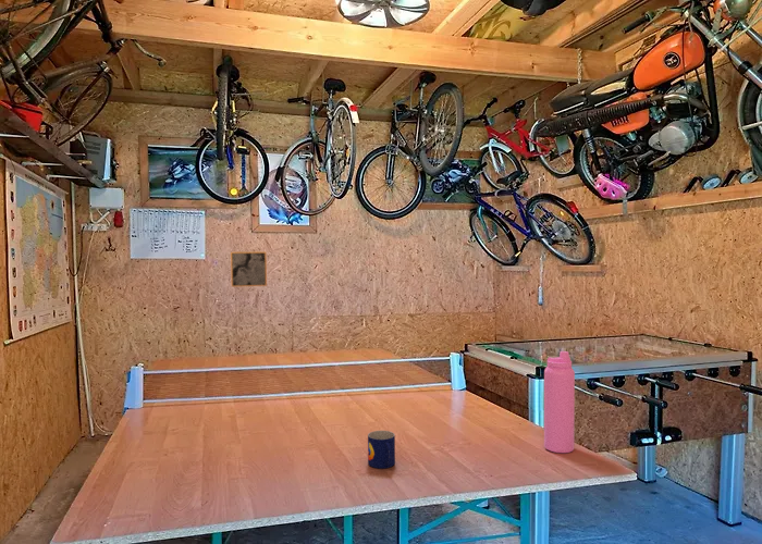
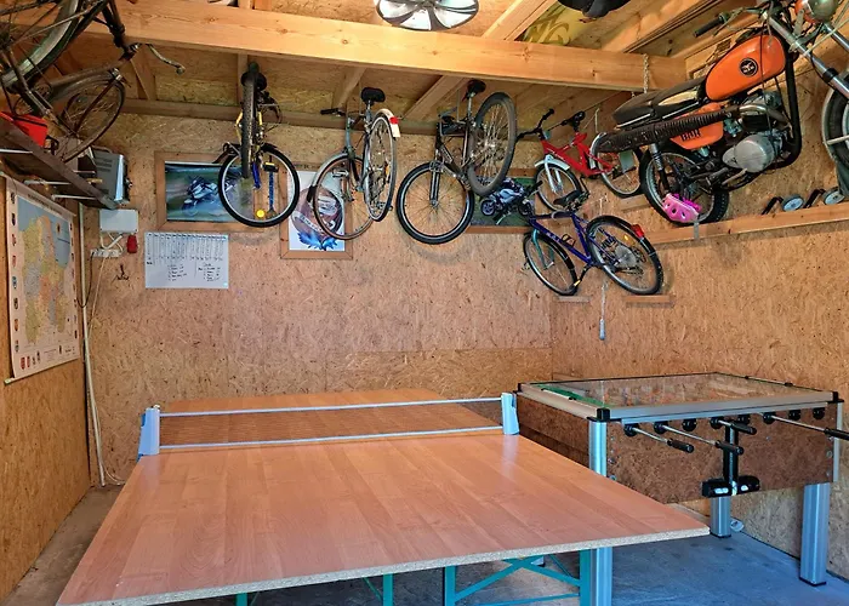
- mug [367,430,396,470]
- wall art [230,250,268,288]
- water bottle [543,350,576,454]
